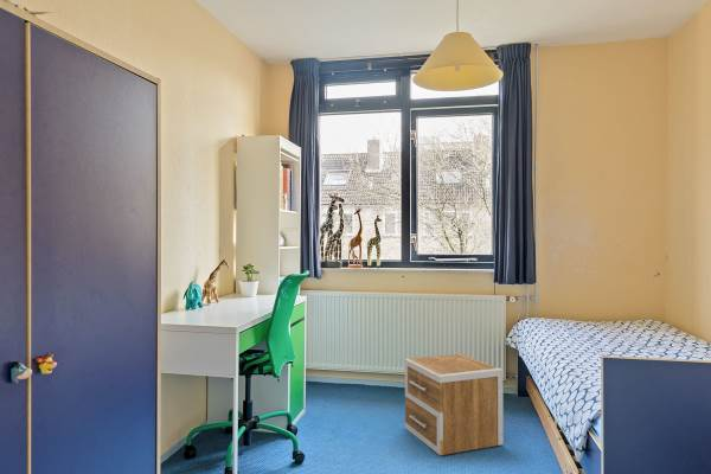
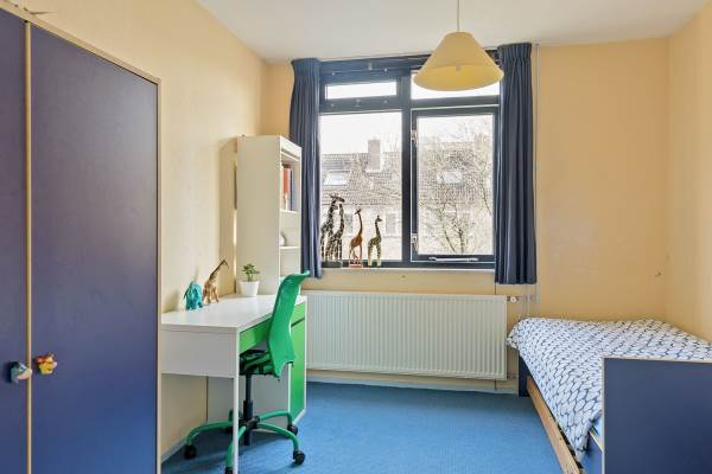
- nightstand [404,353,505,456]
